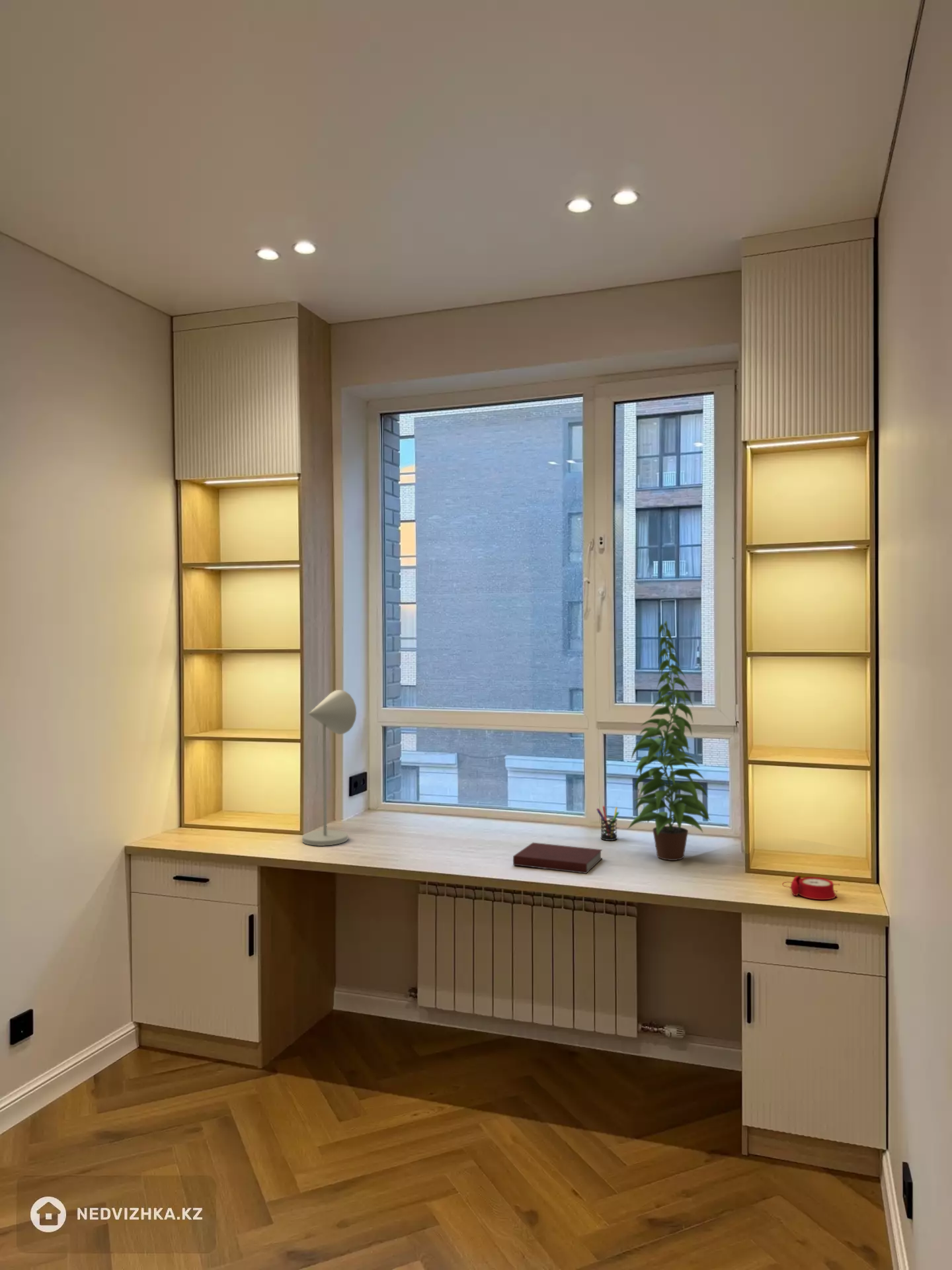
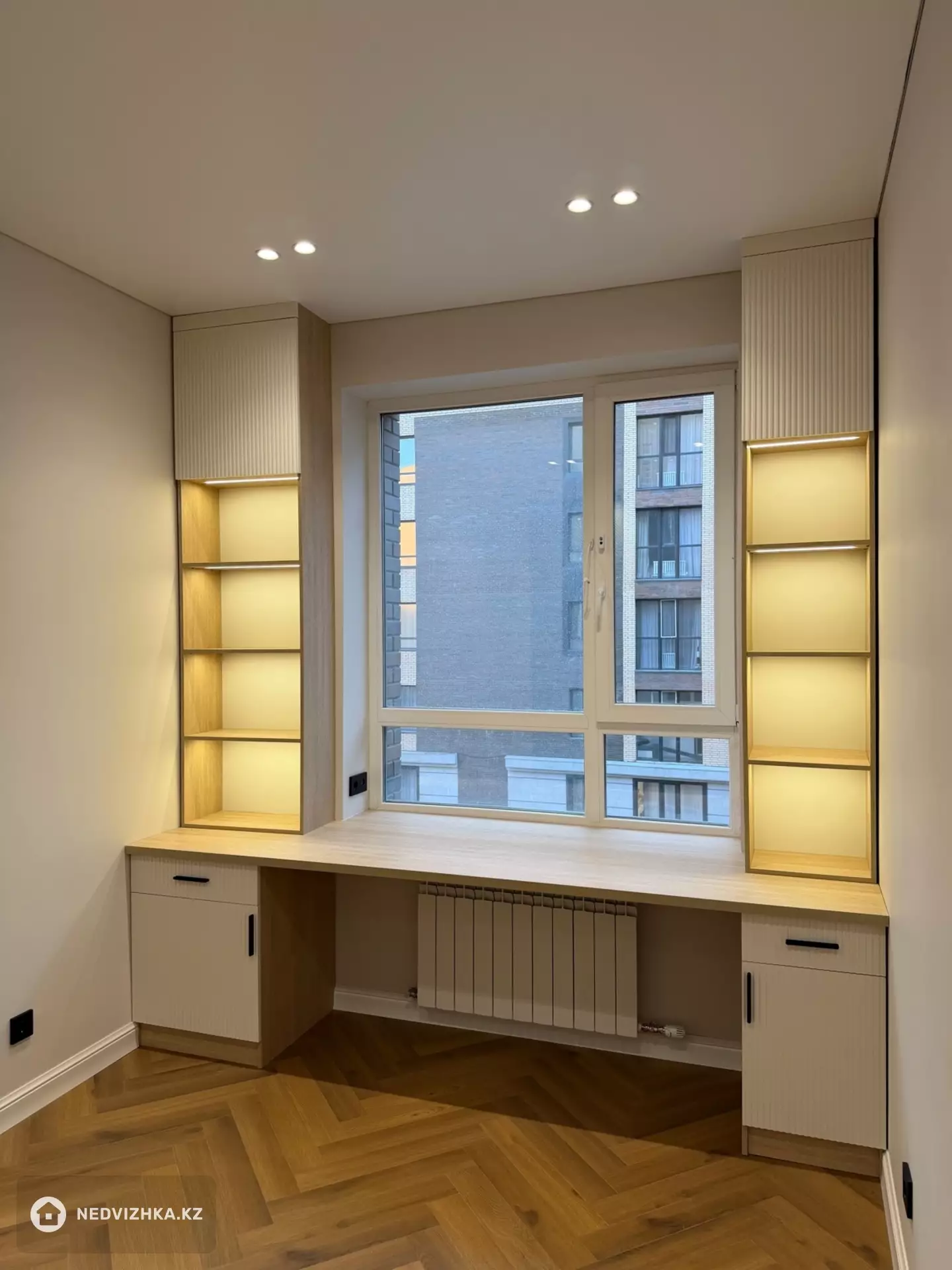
- plant [627,620,711,861]
- alarm clock [781,875,840,900]
- desk lamp [301,689,357,847]
- notebook [512,842,603,874]
- pen holder [596,805,619,841]
